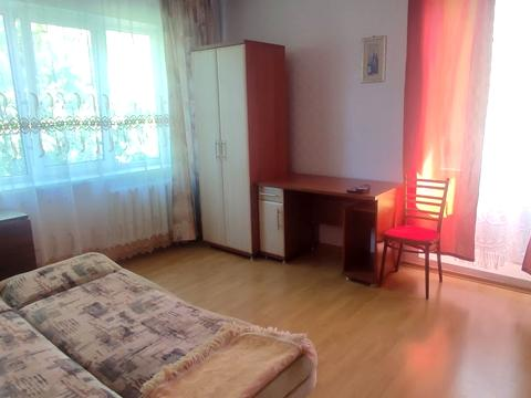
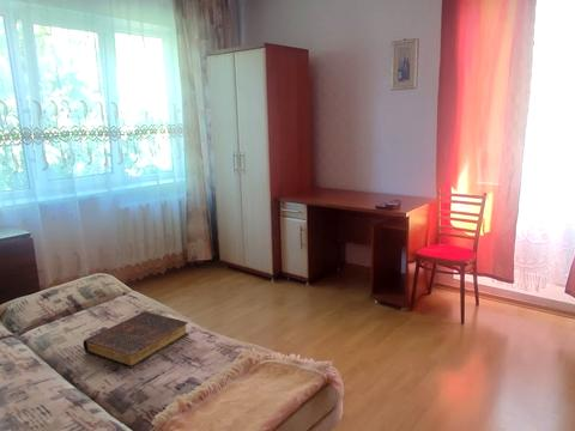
+ book [83,310,190,370]
